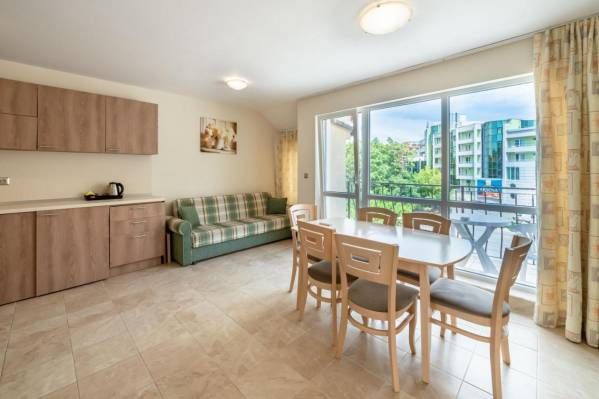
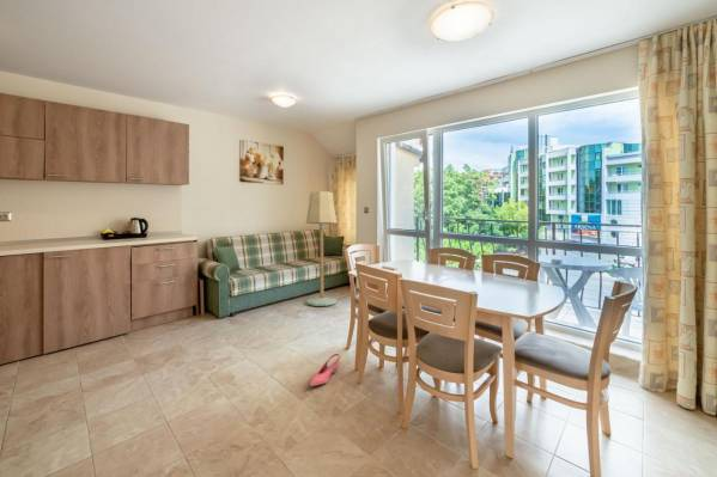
+ shoe [309,353,341,387]
+ floor lamp [304,190,339,307]
